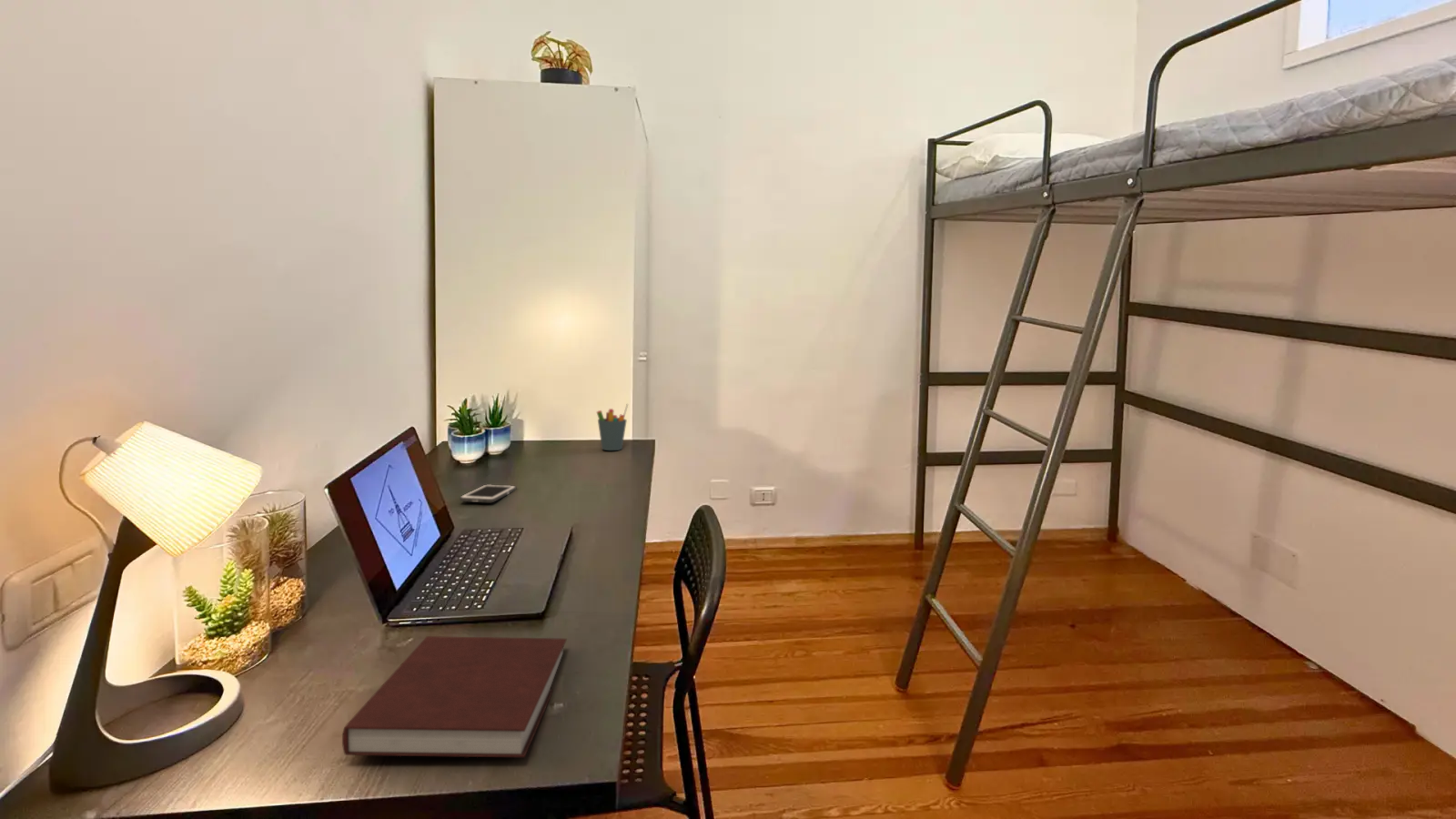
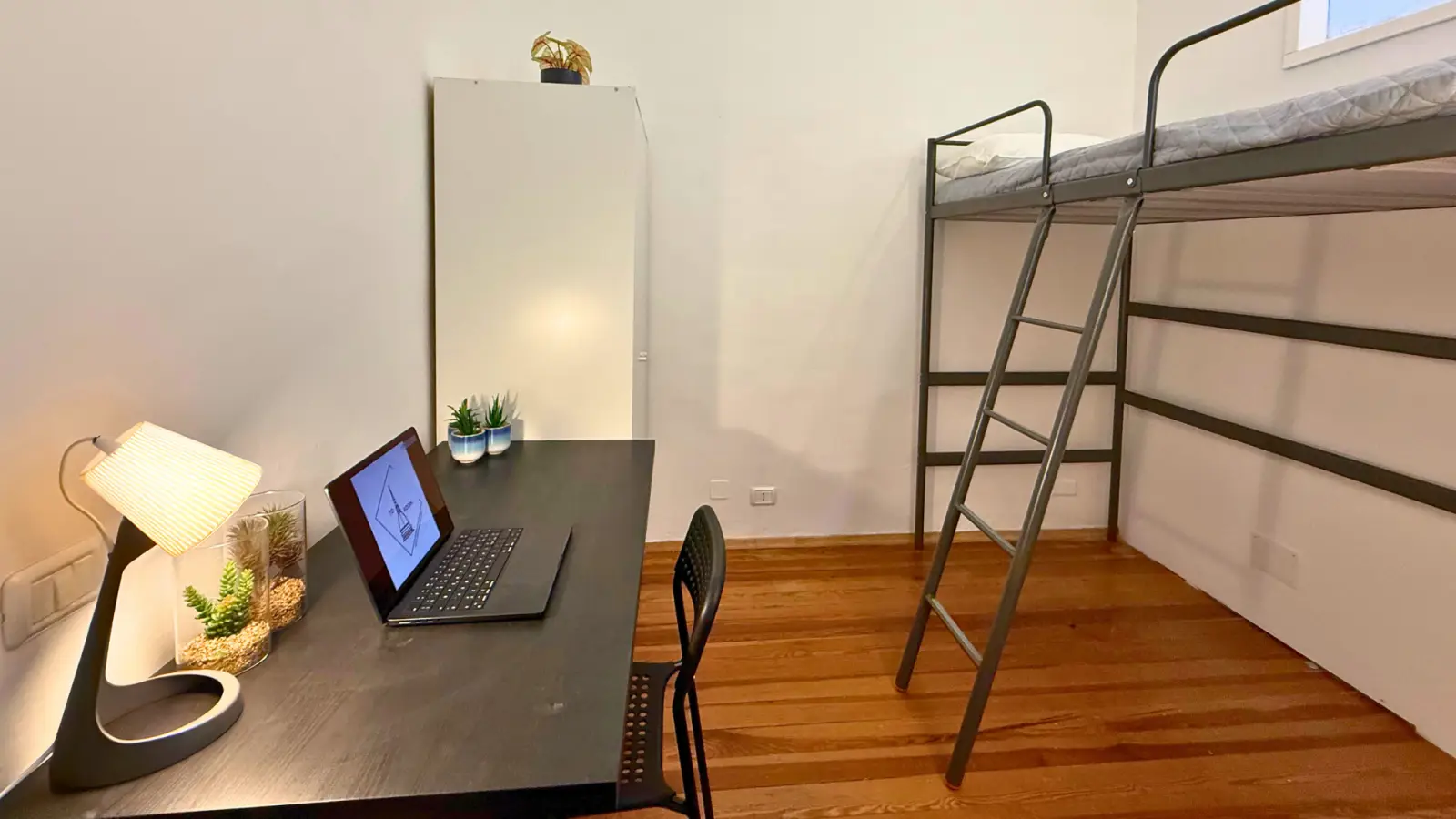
- notebook [341,635,568,758]
- pen holder [596,403,629,451]
- cell phone [459,483,517,503]
